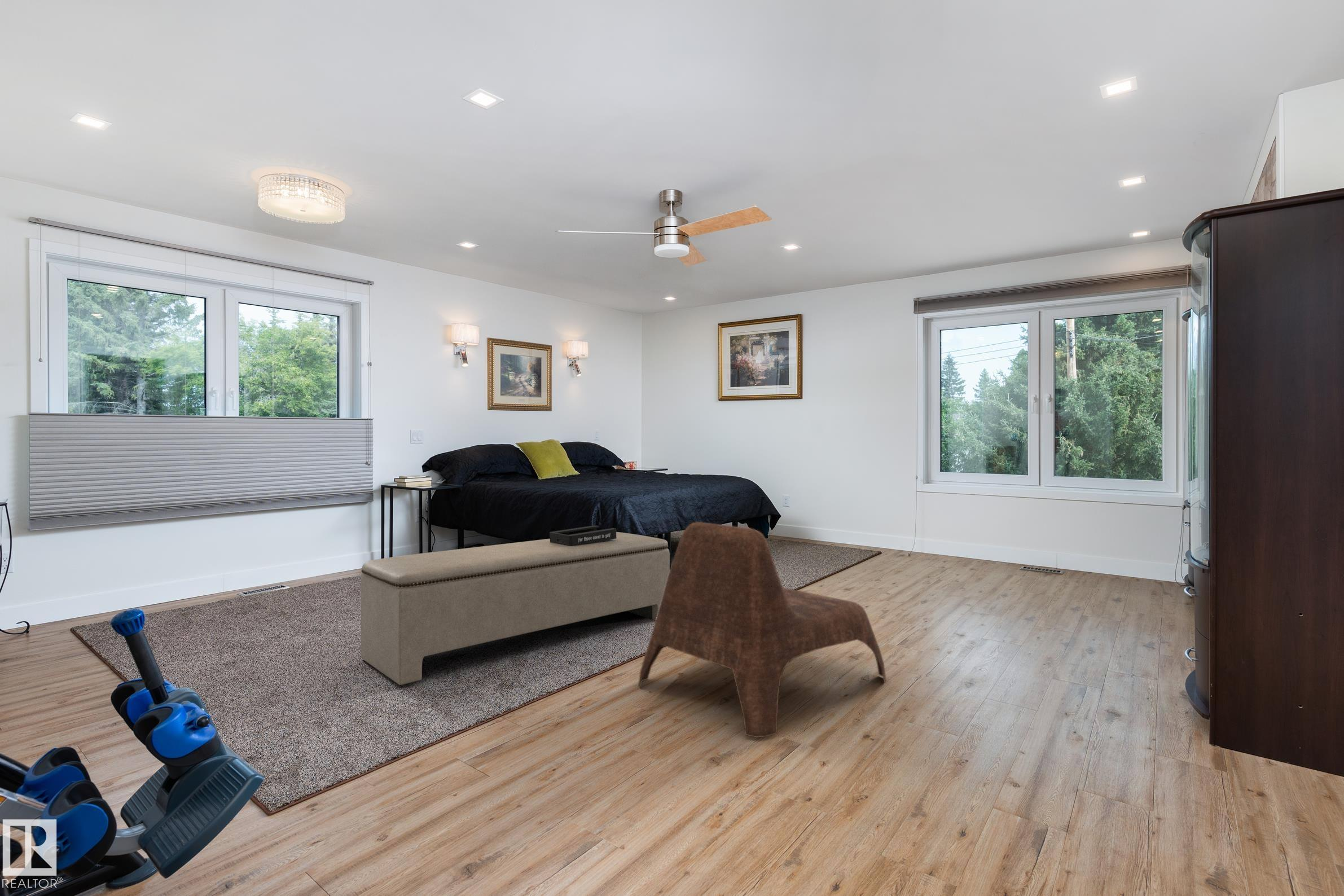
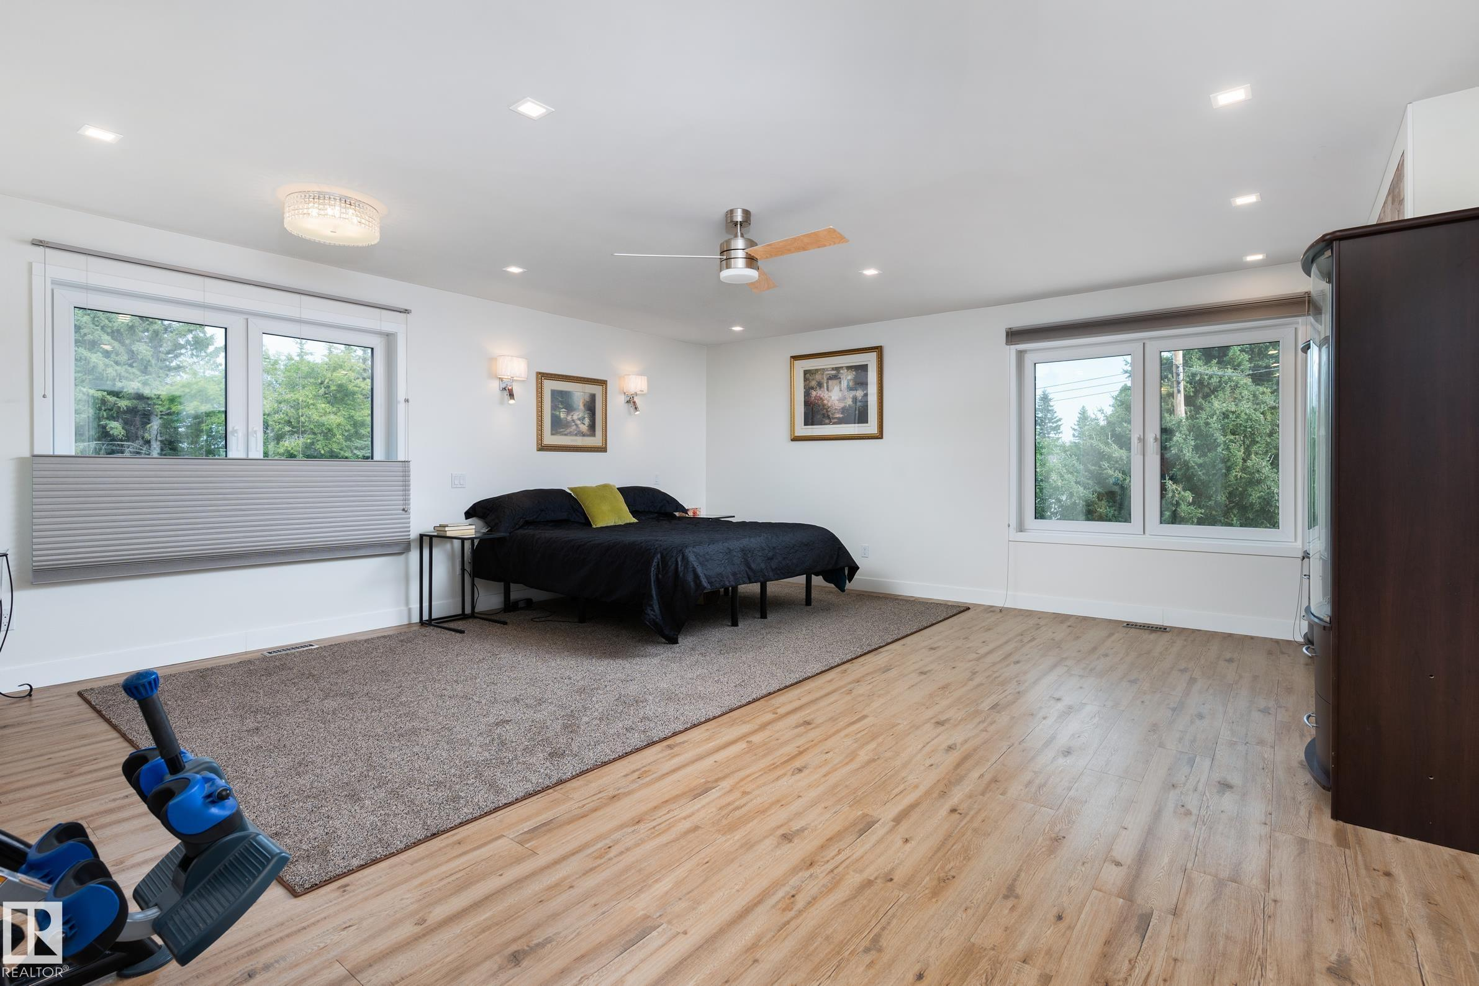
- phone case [549,525,617,546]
- bench [361,532,670,686]
- lounge chair [638,521,886,738]
